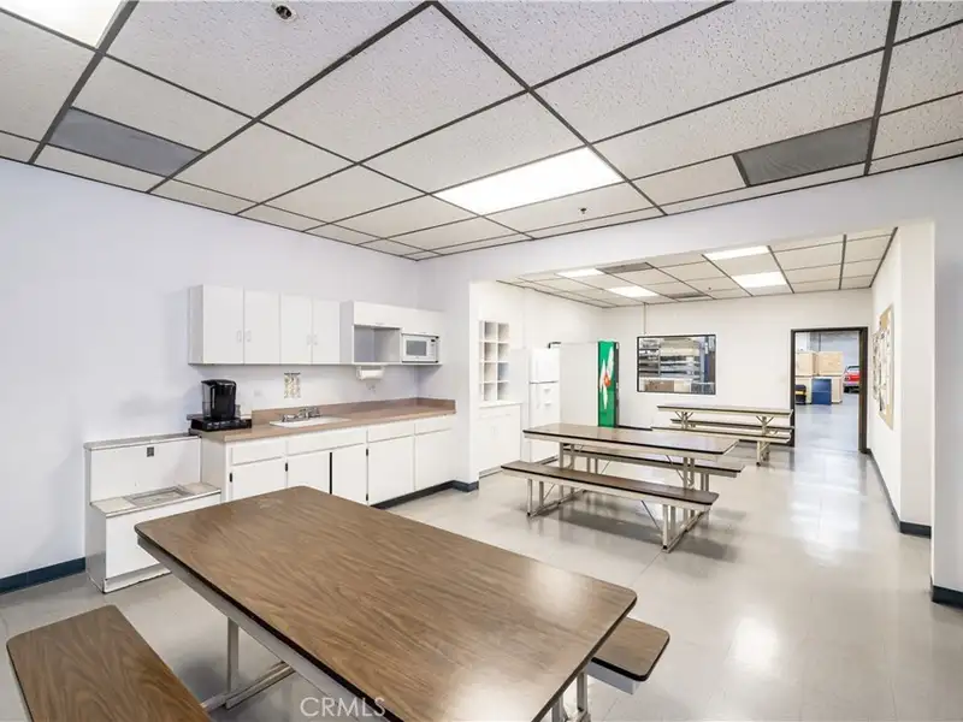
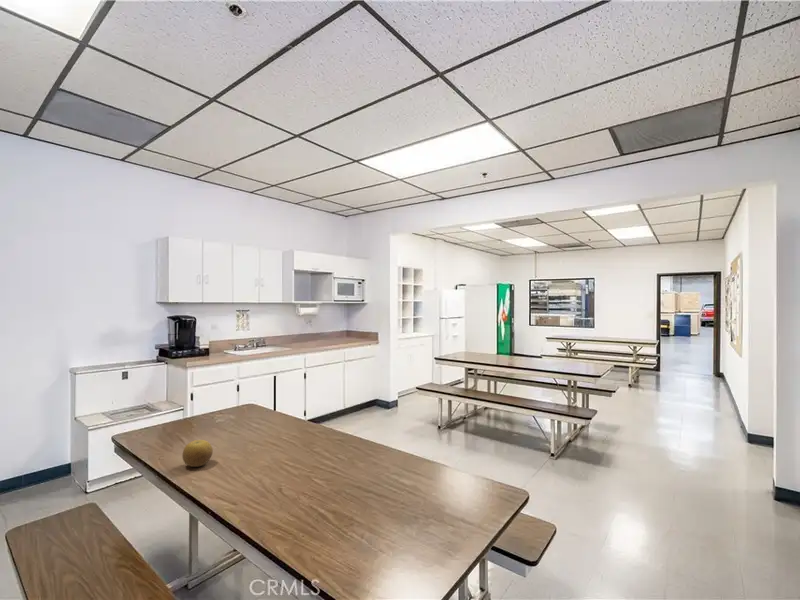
+ fruit [181,439,214,468]
